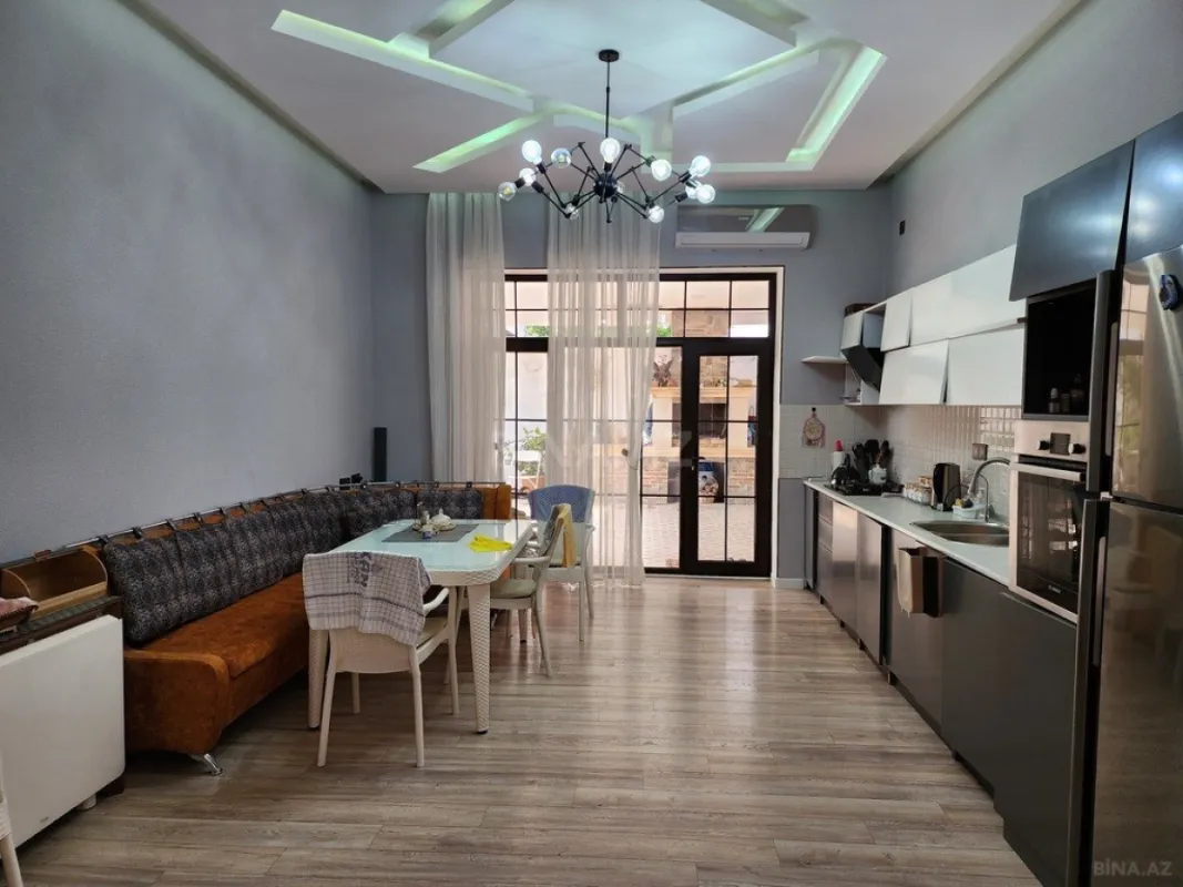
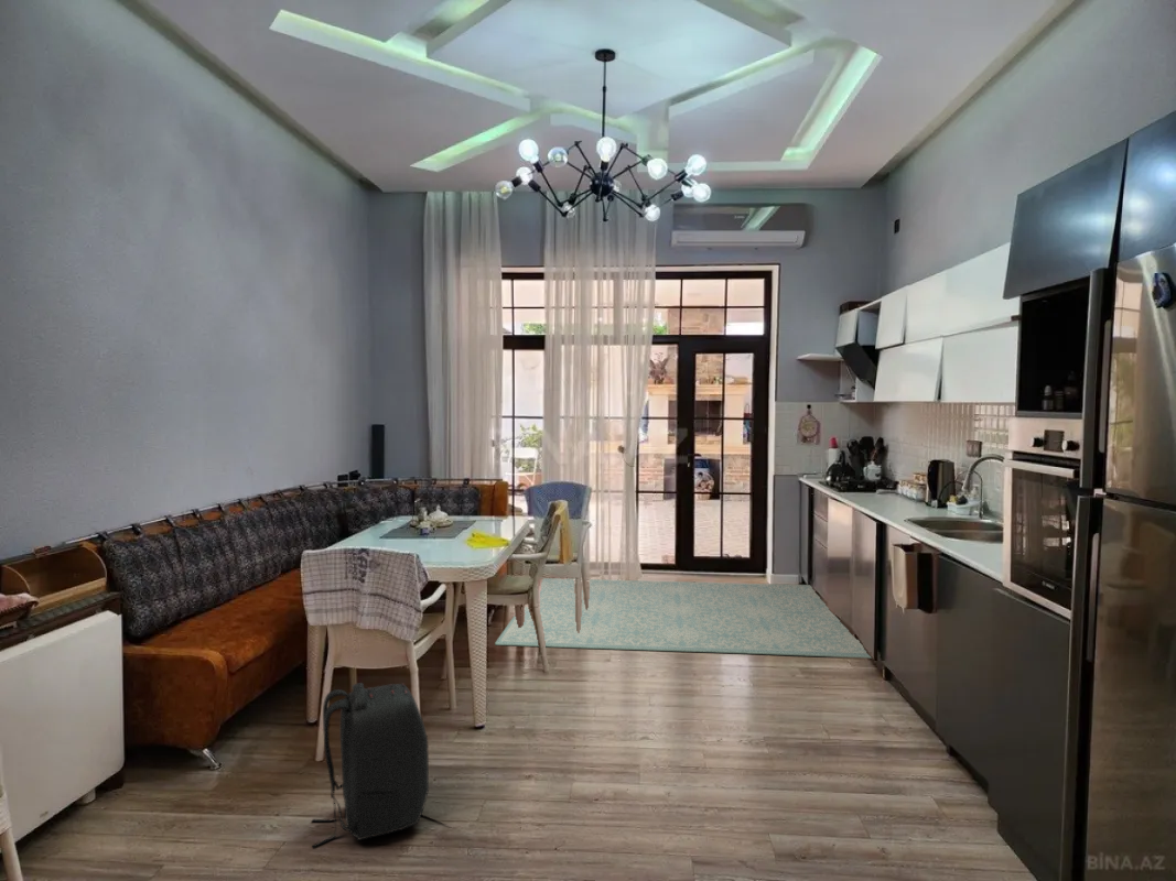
+ rug [494,577,873,660]
+ backpack [311,682,430,849]
